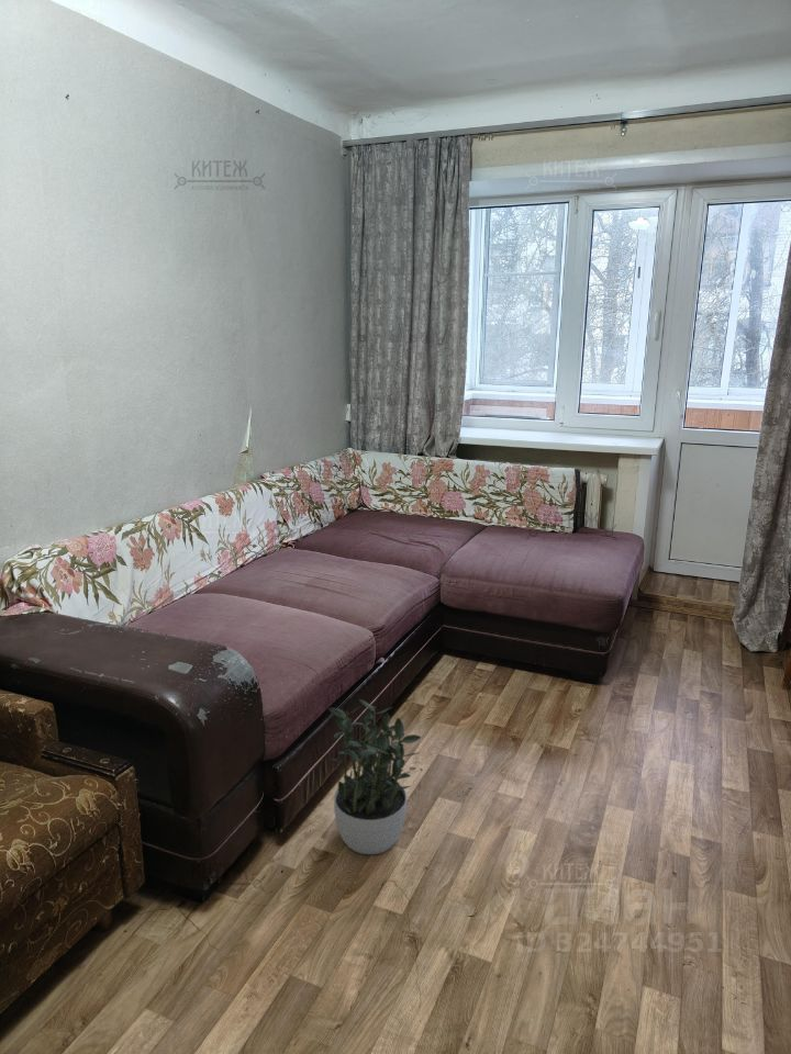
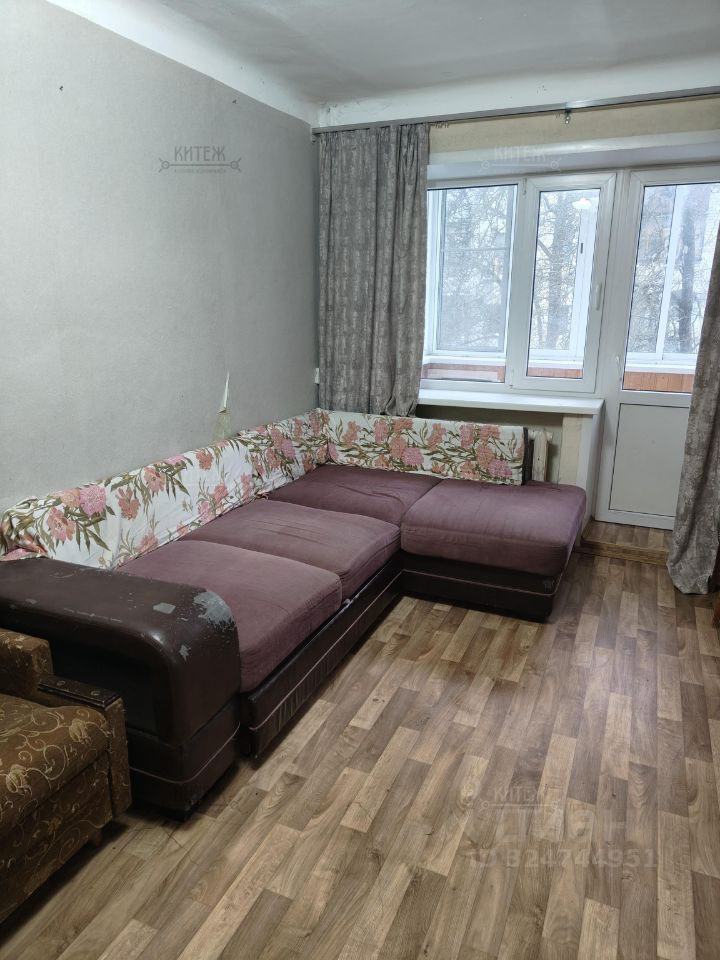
- potted plant [327,698,422,855]
